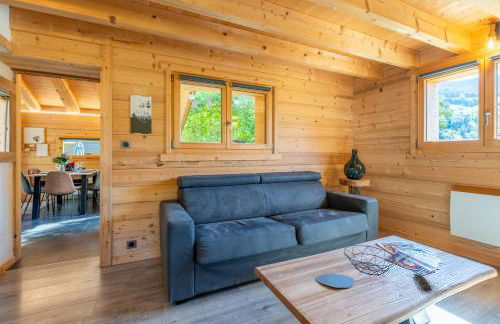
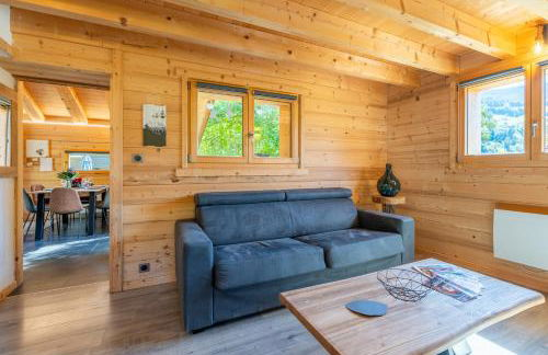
- remote control [413,272,433,292]
